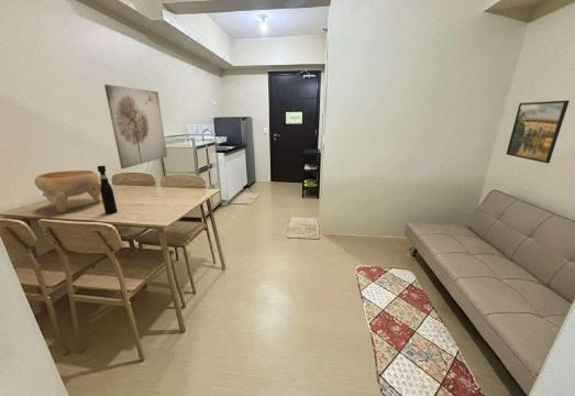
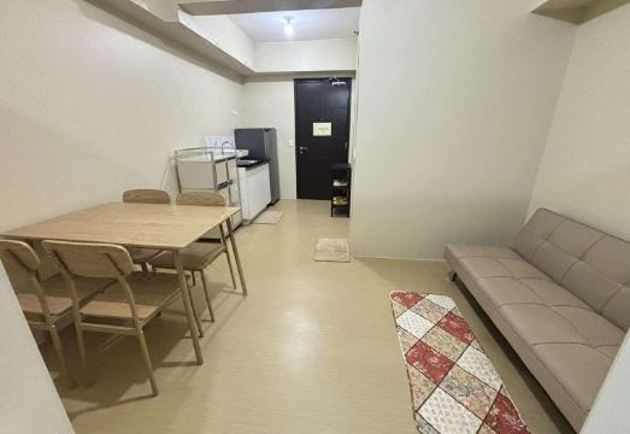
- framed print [506,99,571,164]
- decorative bowl [34,169,101,213]
- wall art [103,84,168,169]
- pepper grinder [97,165,119,215]
